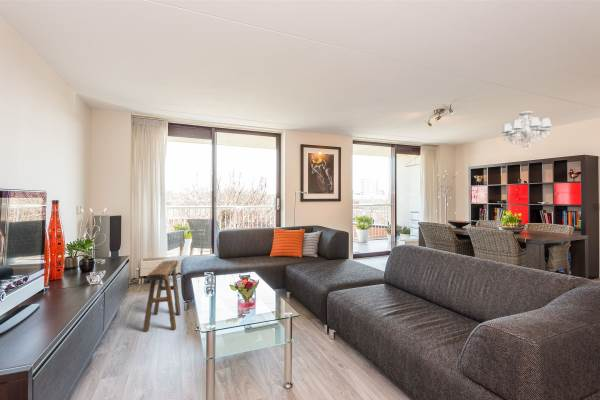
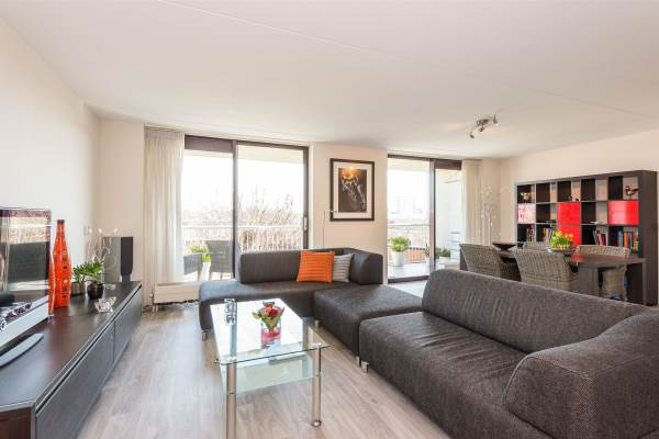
- stool [142,259,182,333]
- chandelier [501,110,553,152]
